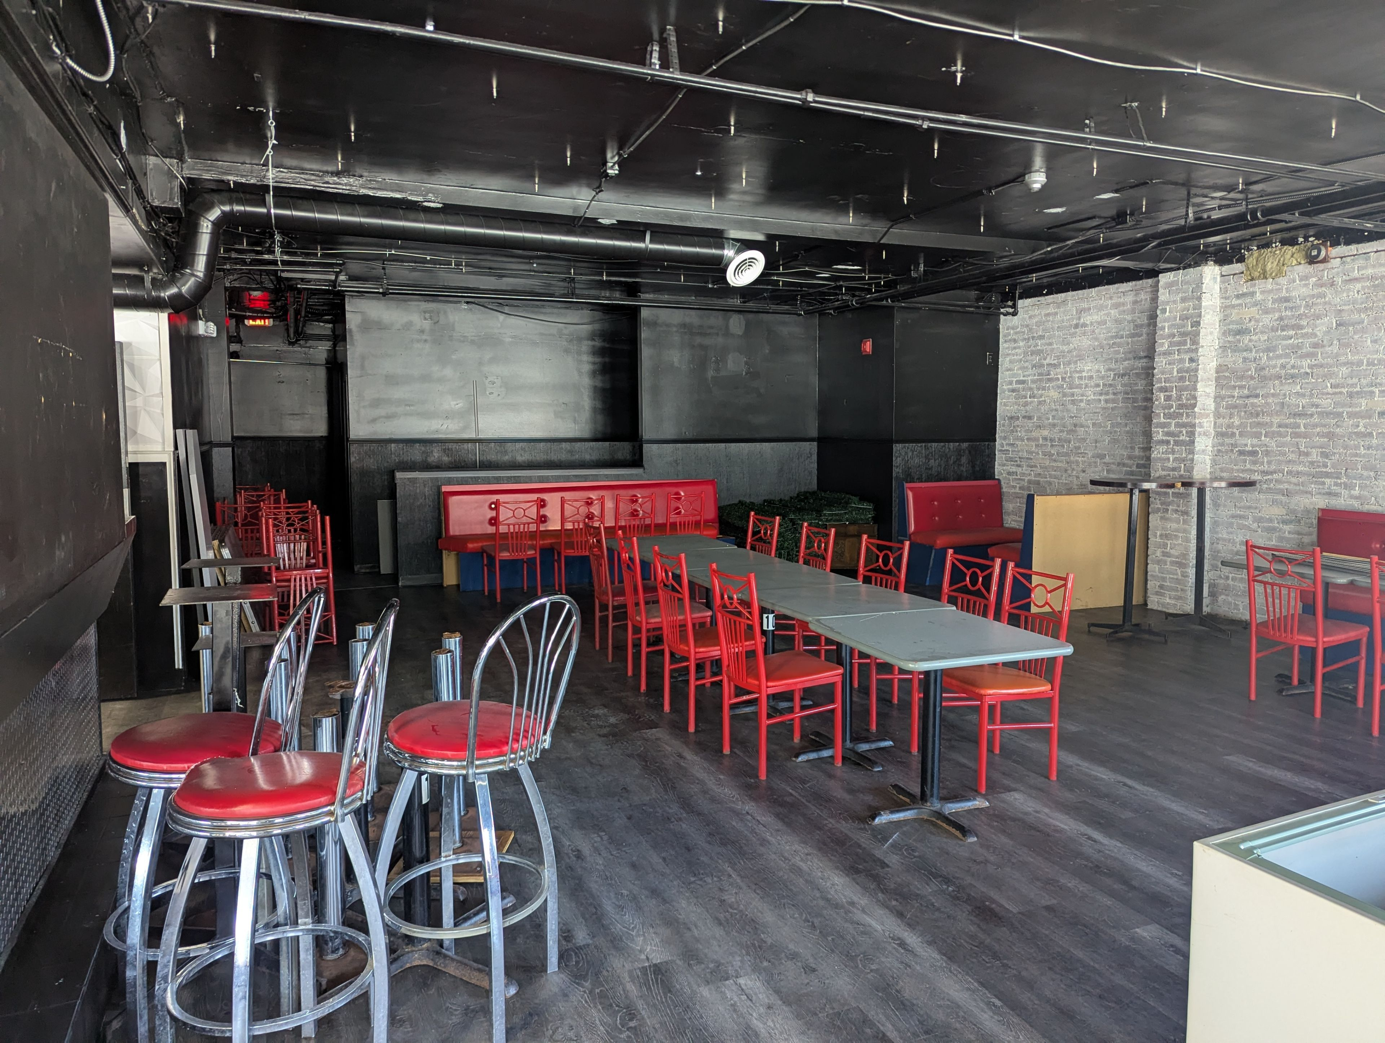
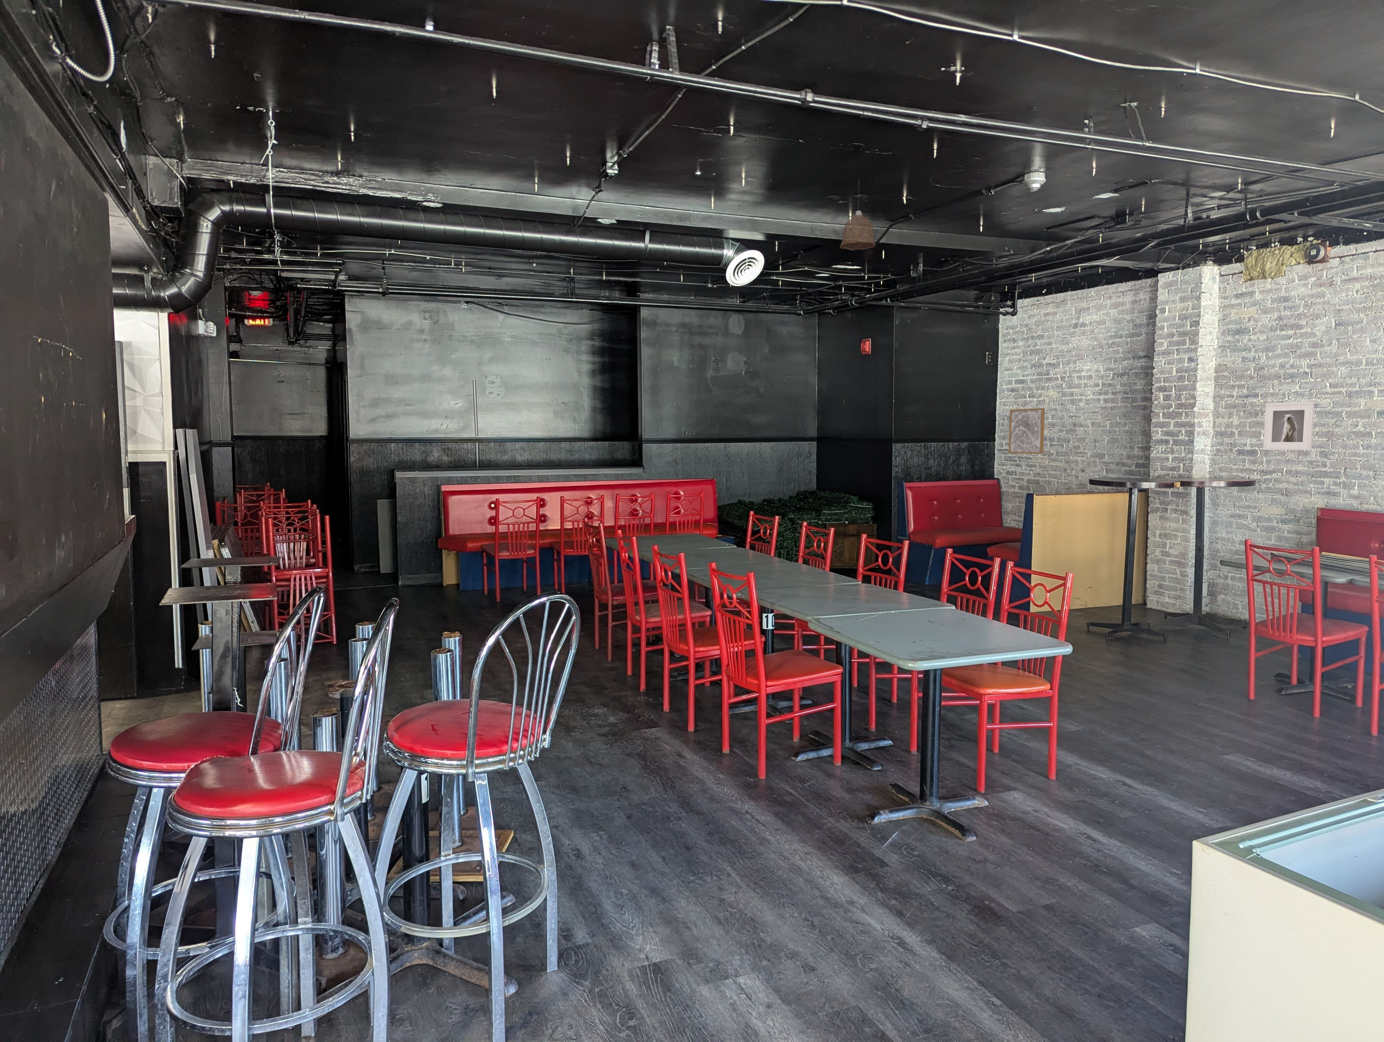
+ wall art [1008,407,1045,454]
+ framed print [1263,401,1315,451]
+ pendant lamp [840,178,876,251]
